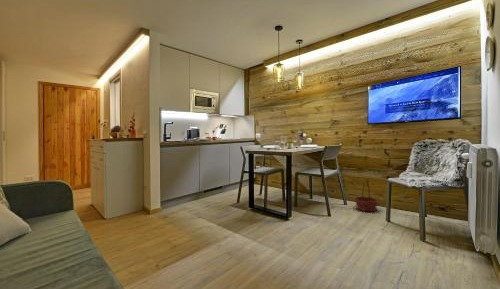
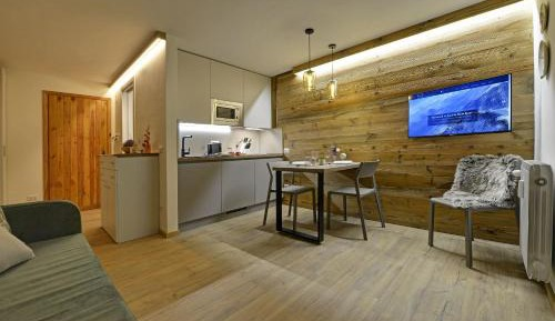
- basket [354,180,379,212]
